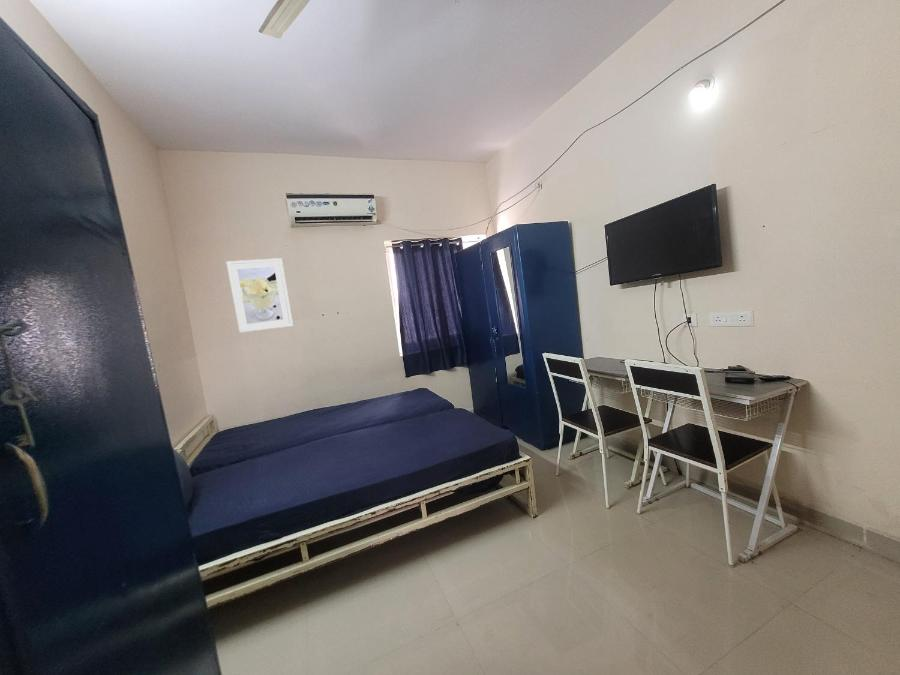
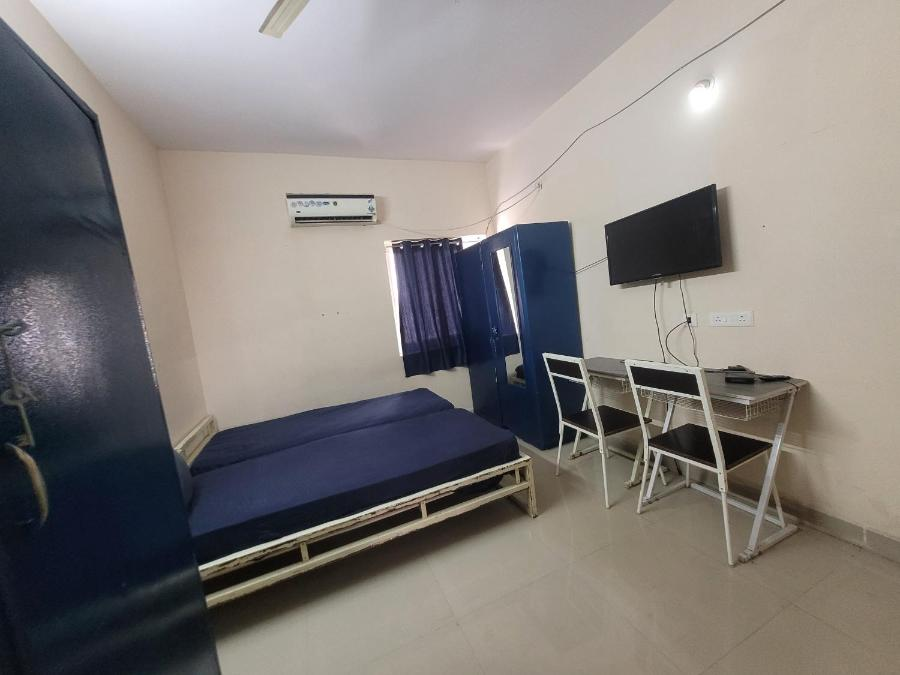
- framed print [225,257,294,334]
